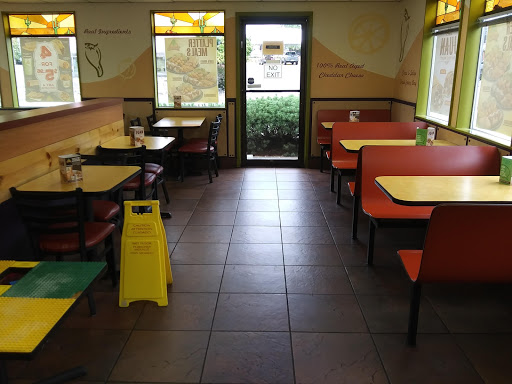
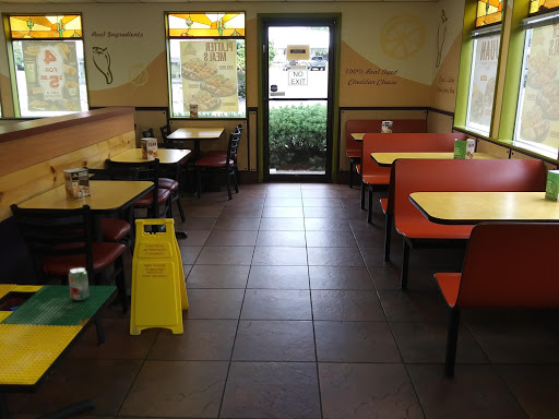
+ beverage can [68,266,91,301]
